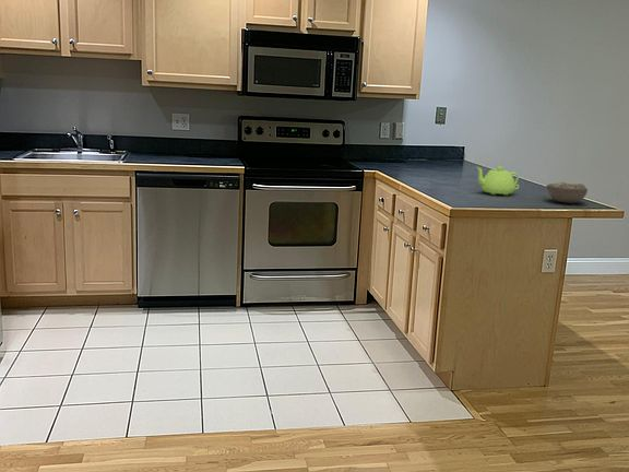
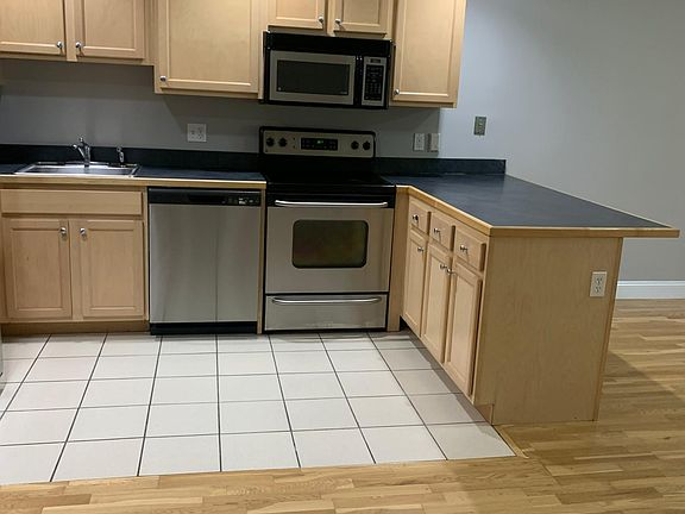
- bowl [545,181,589,204]
- teapot [474,165,520,197]
